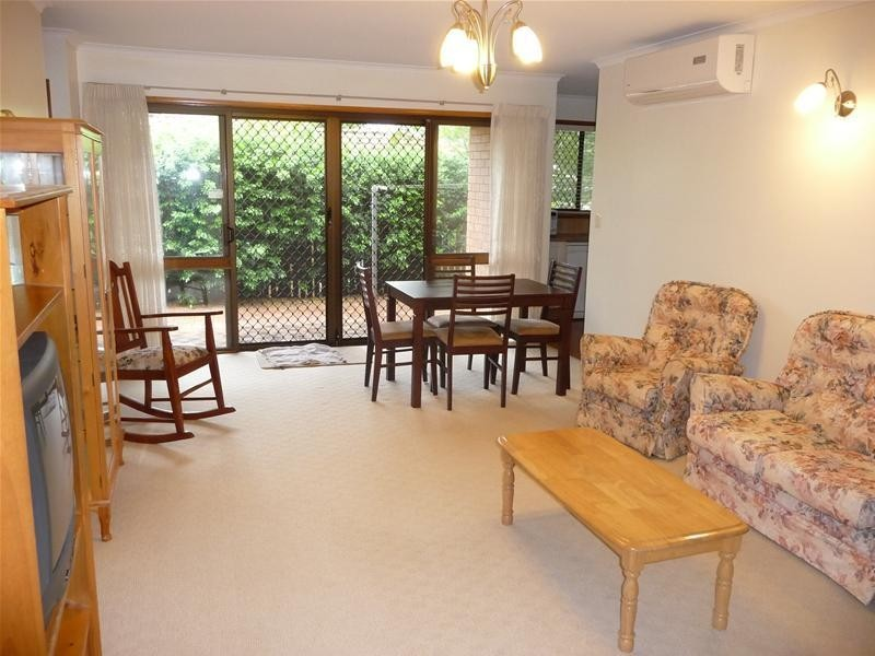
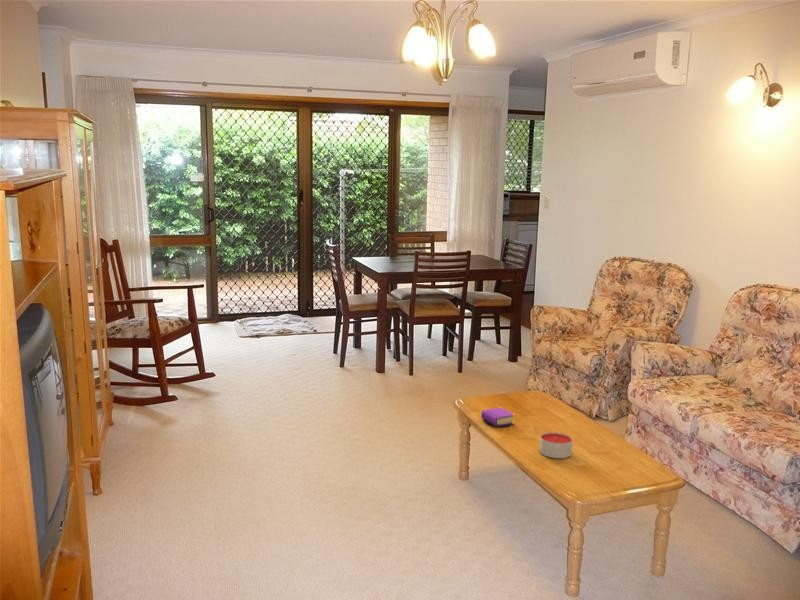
+ candle [539,431,573,459]
+ book [480,406,517,428]
